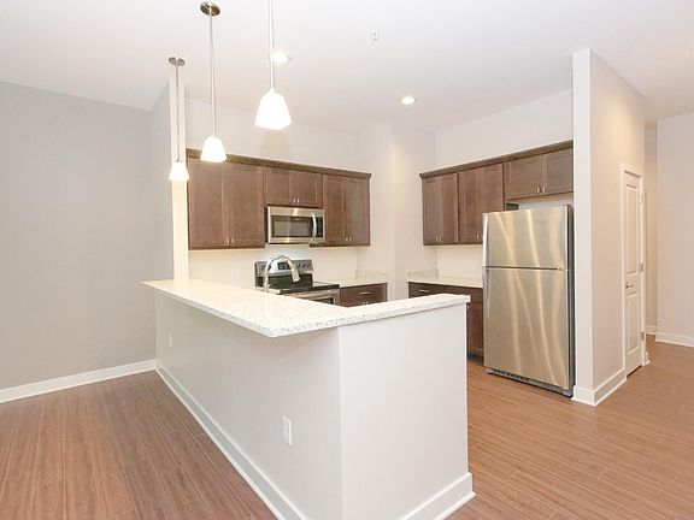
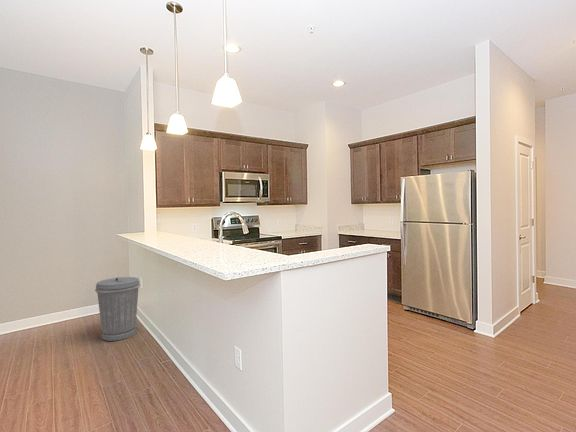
+ trash can [94,276,141,342]
